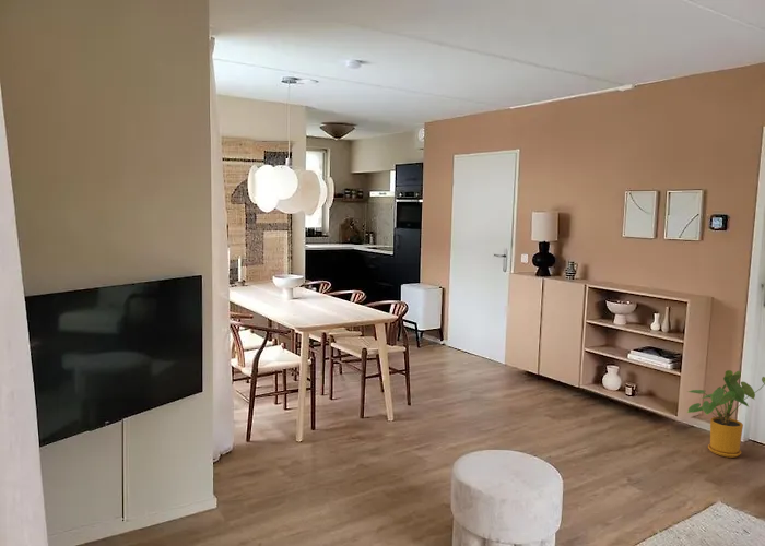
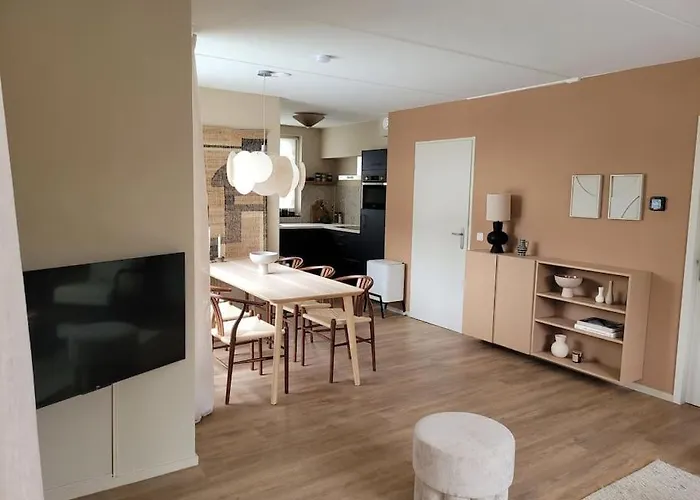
- house plant [685,369,765,459]
